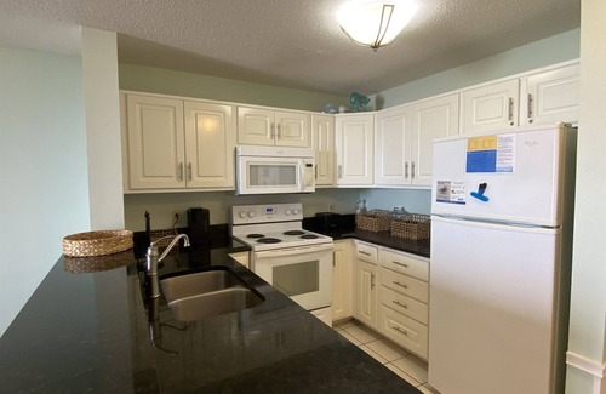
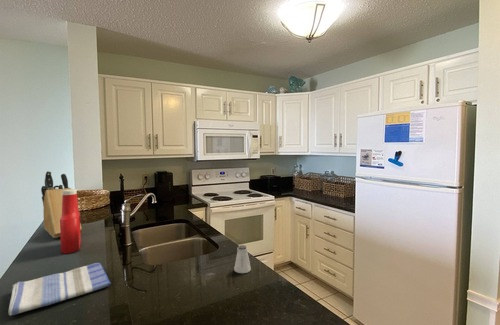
+ knife block [40,170,83,239]
+ saltshaker [233,244,252,274]
+ soap bottle [60,188,82,255]
+ dish towel [7,262,112,317]
